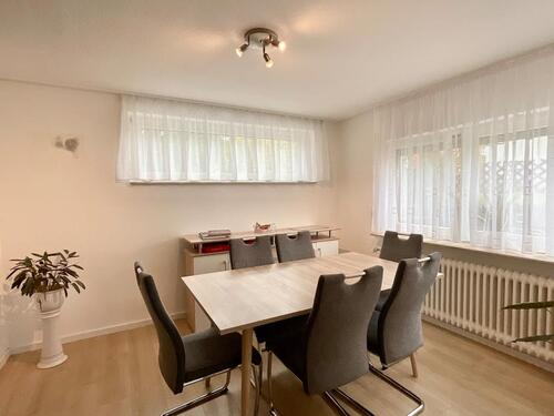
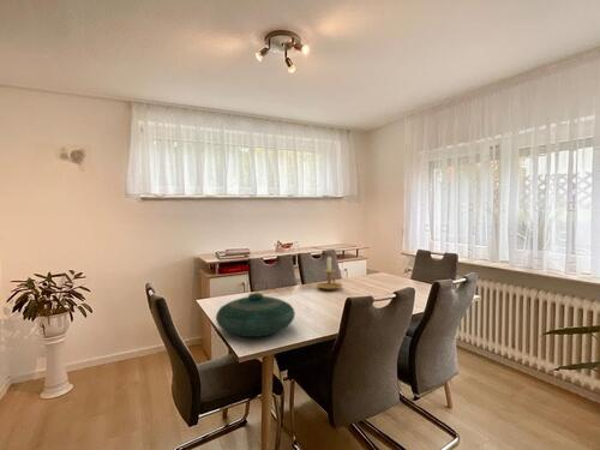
+ candle holder [314,254,343,292]
+ decorative bowl [215,292,296,338]
